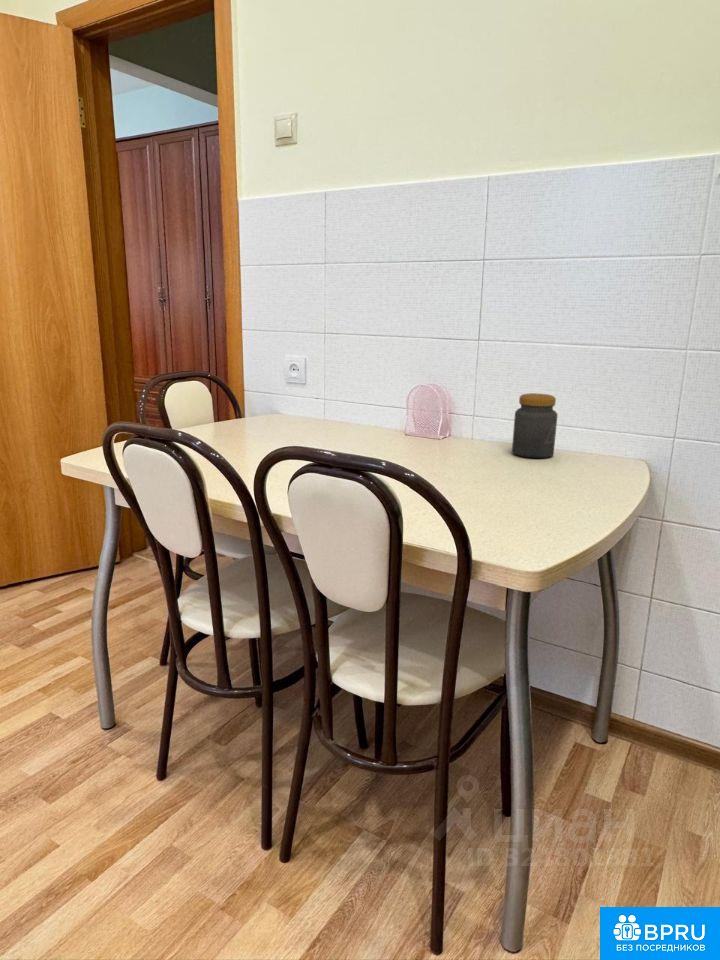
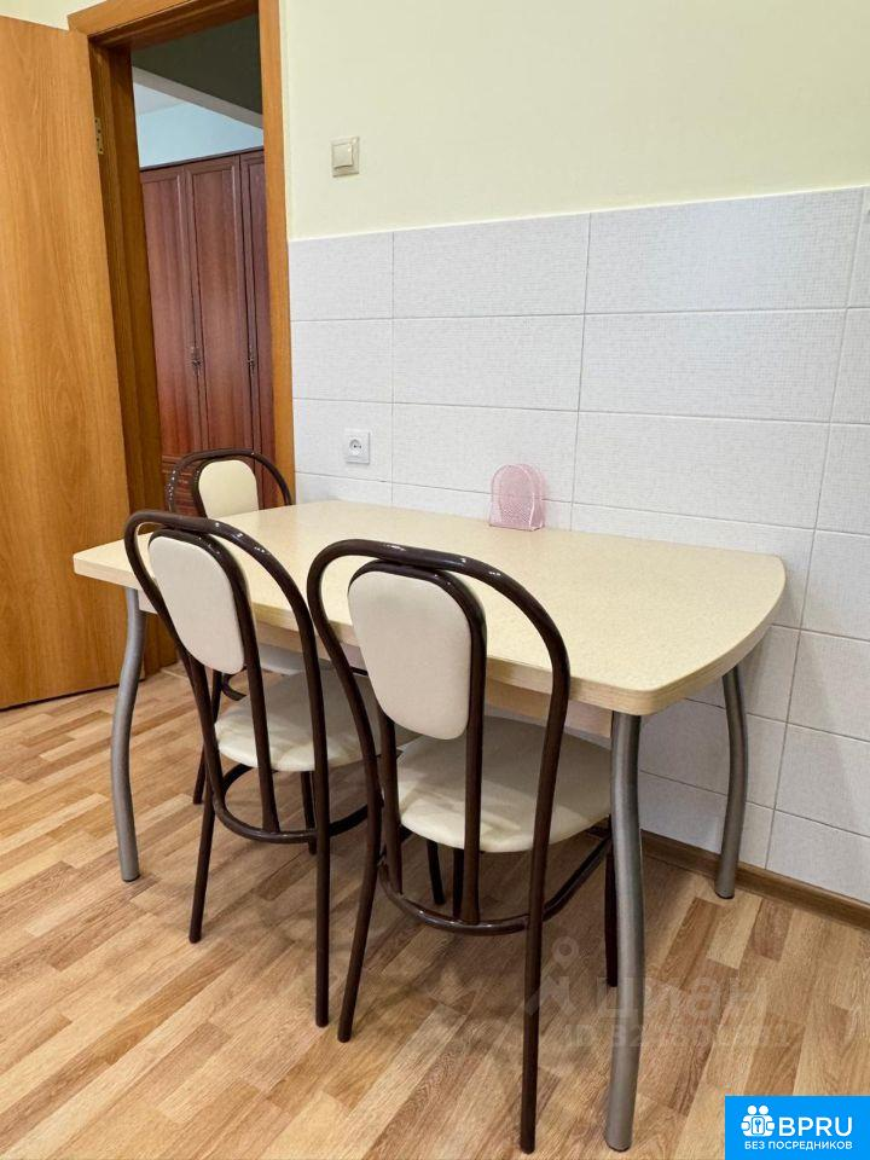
- jar [511,392,559,459]
